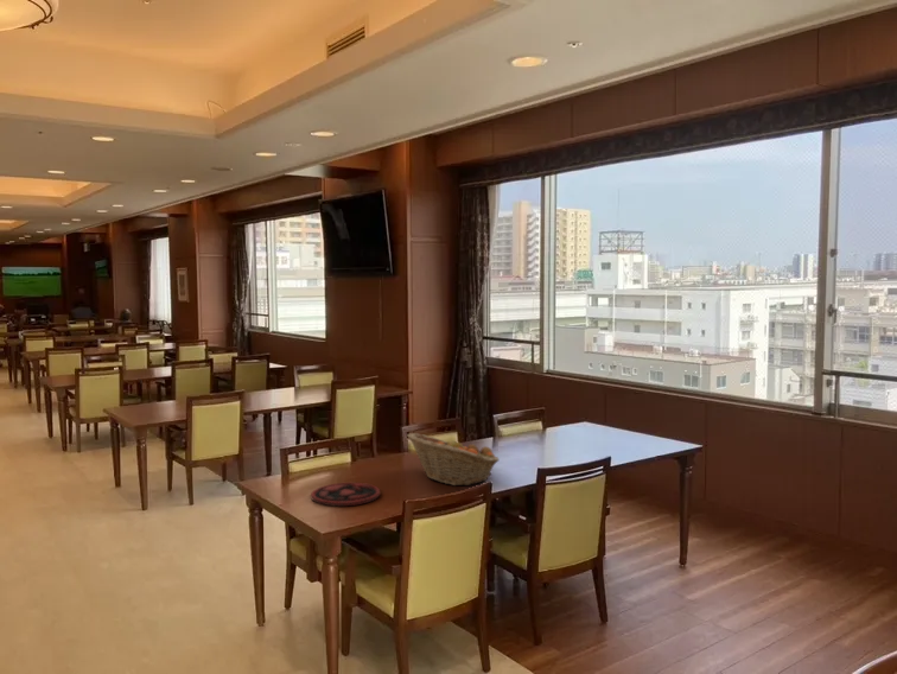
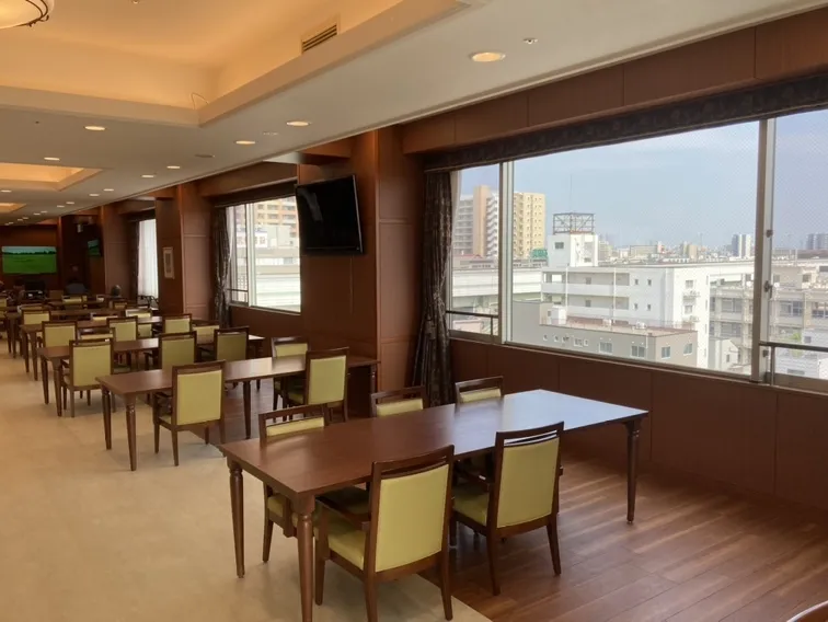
- plate [310,482,381,507]
- fruit basket [406,432,501,487]
